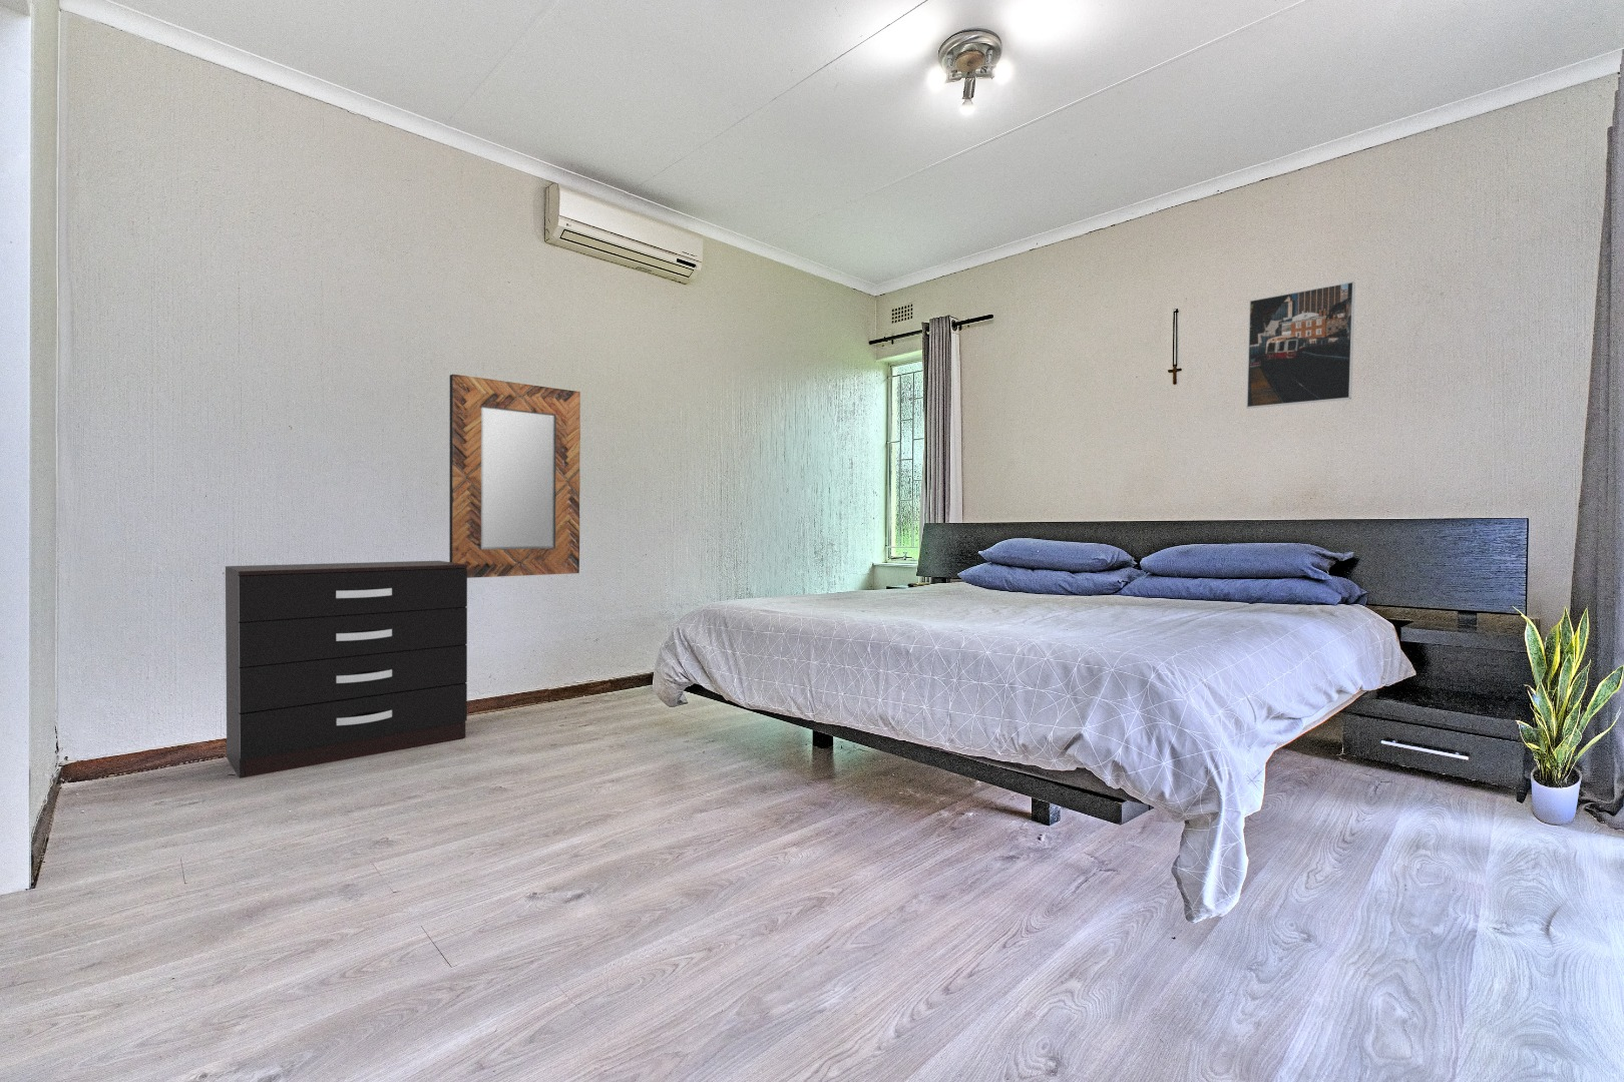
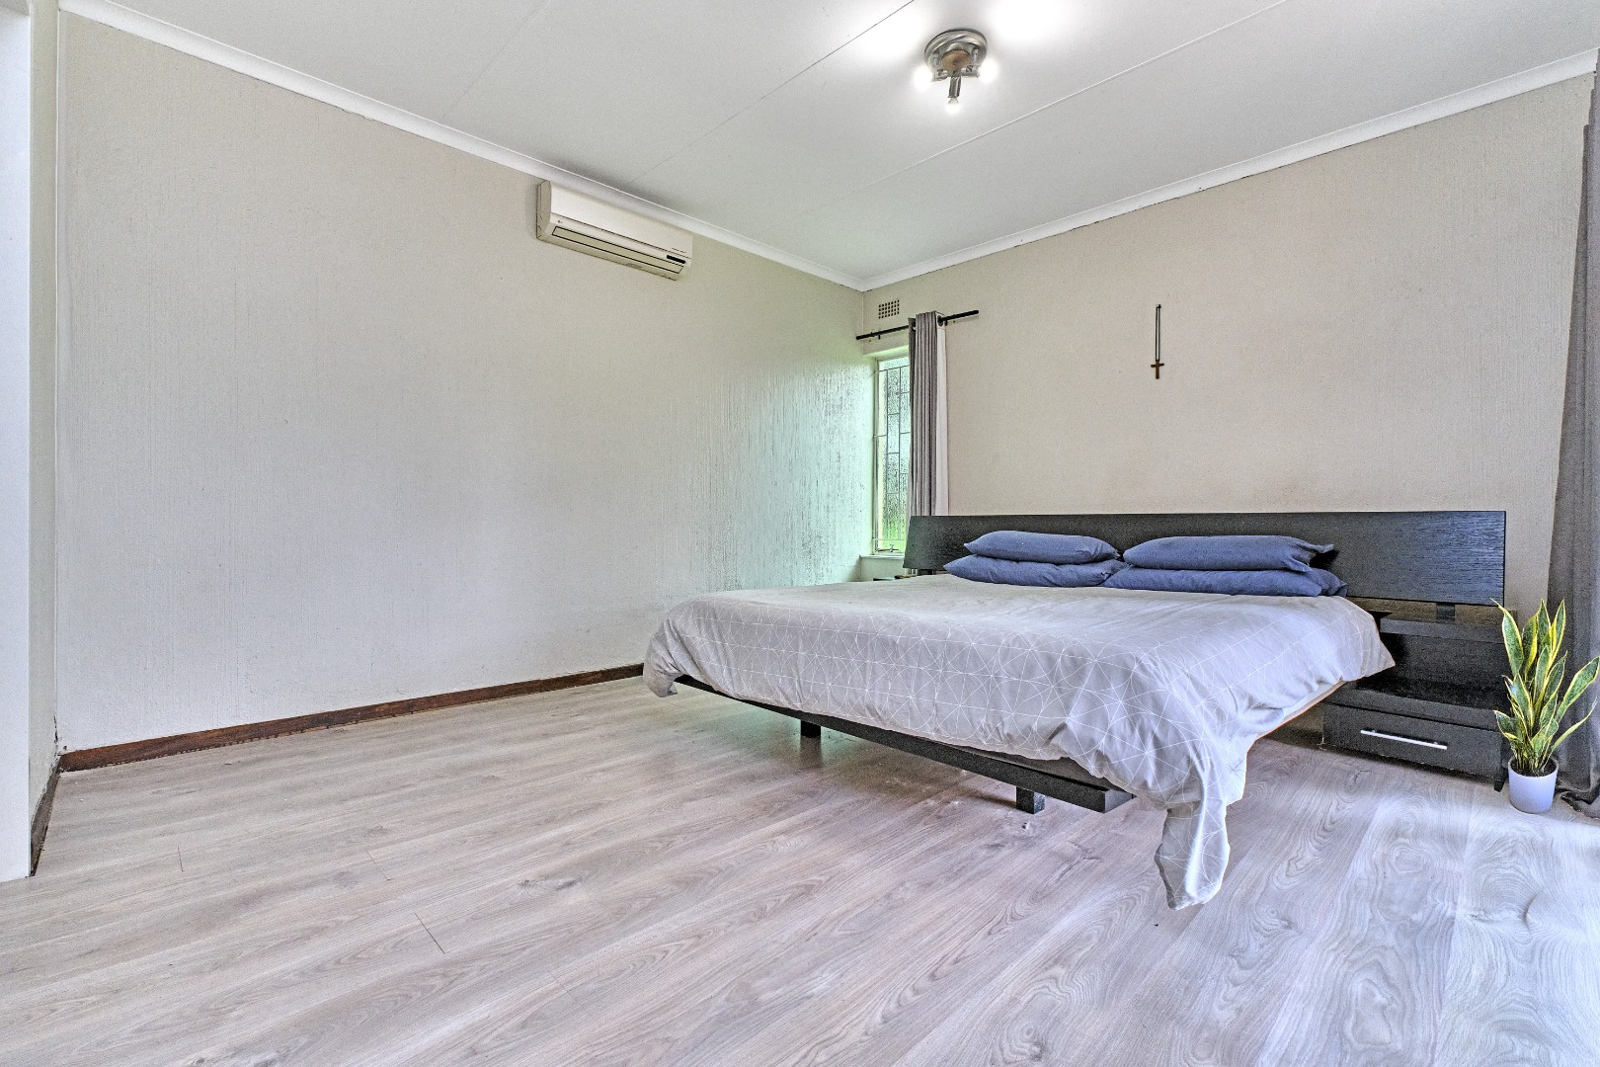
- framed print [1245,280,1356,409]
- home mirror [448,373,581,580]
- dresser [225,560,468,779]
